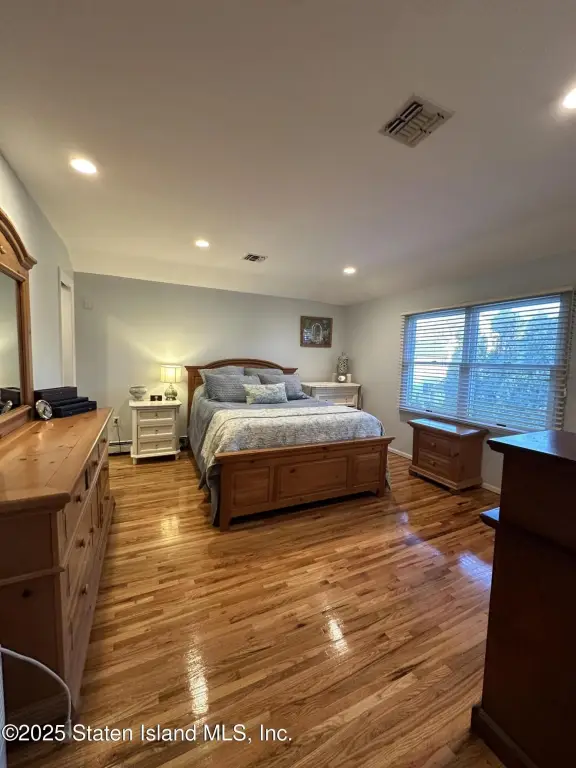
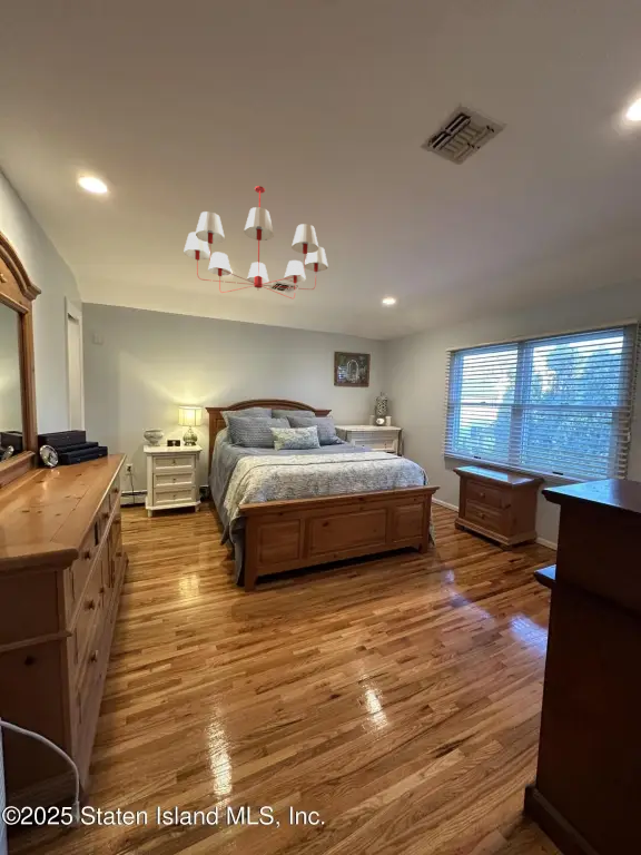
+ chandelier [183,185,329,299]
